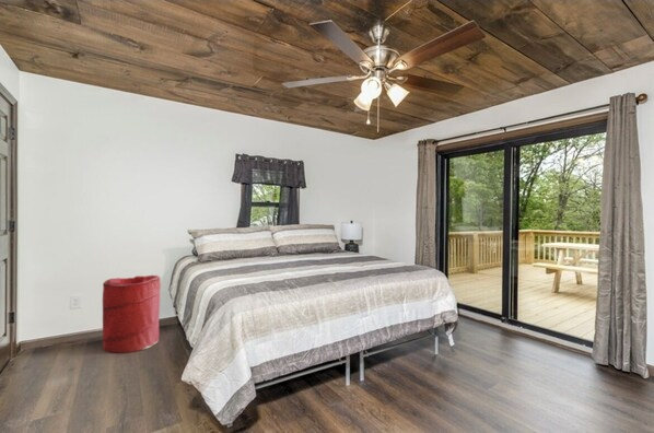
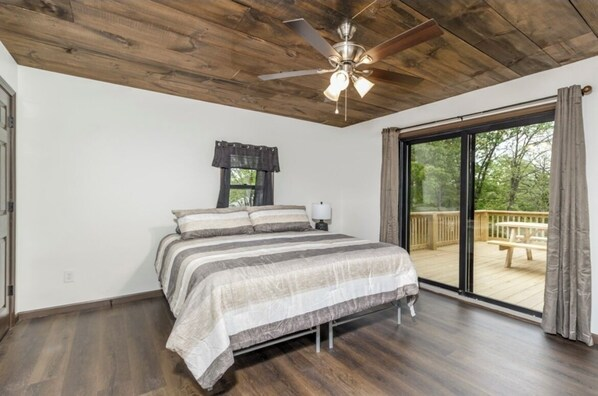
- laundry hamper [102,274,162,354]
